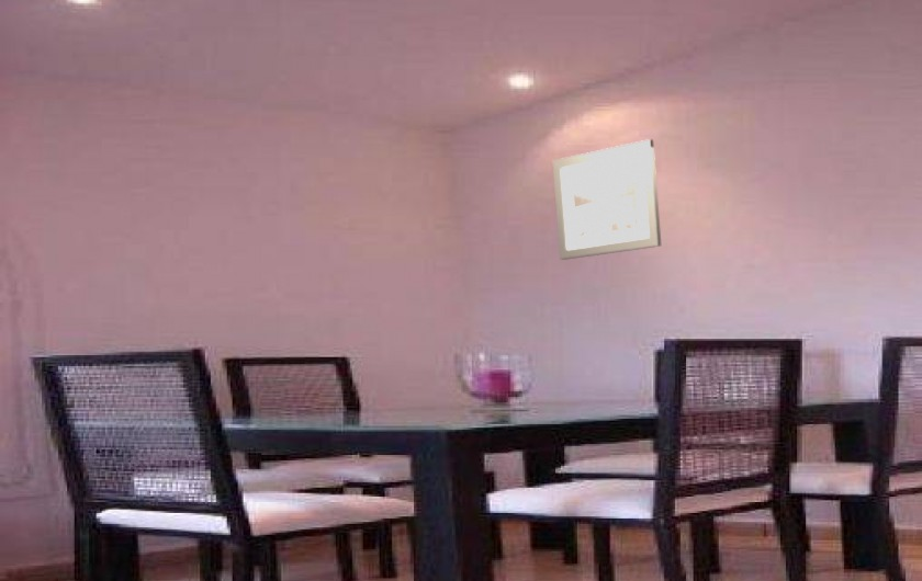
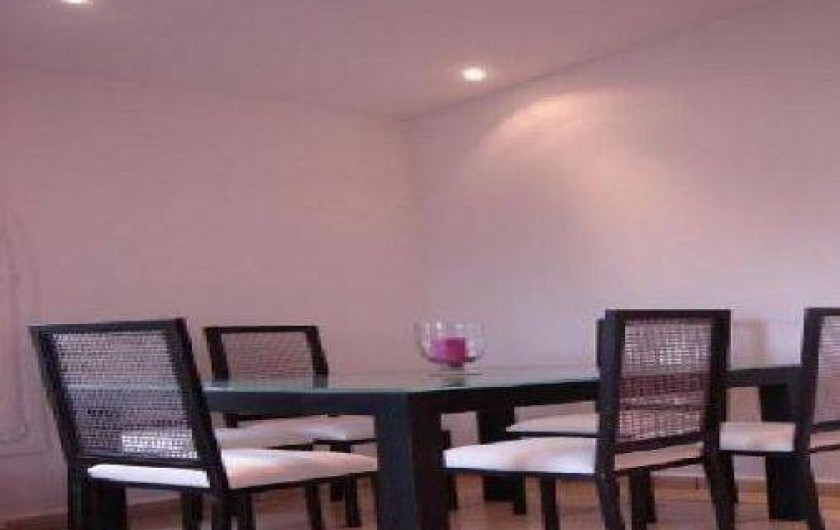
- wall art [552,138,662,261]
